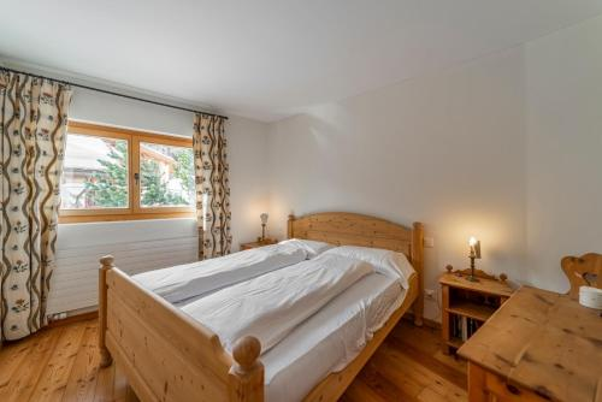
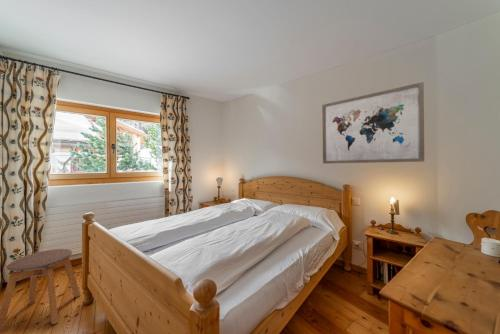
+ stool [0,248,82,334]
+ wall art [321,81,425,164]
